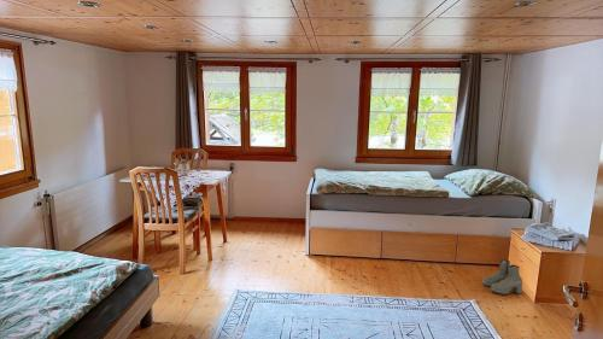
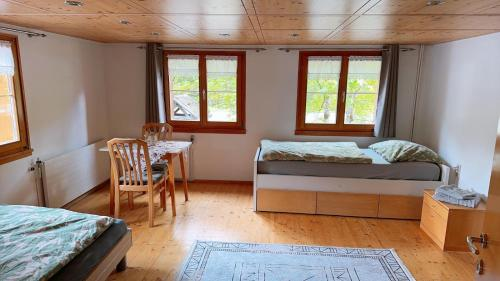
- boots [481,259,523,296]
